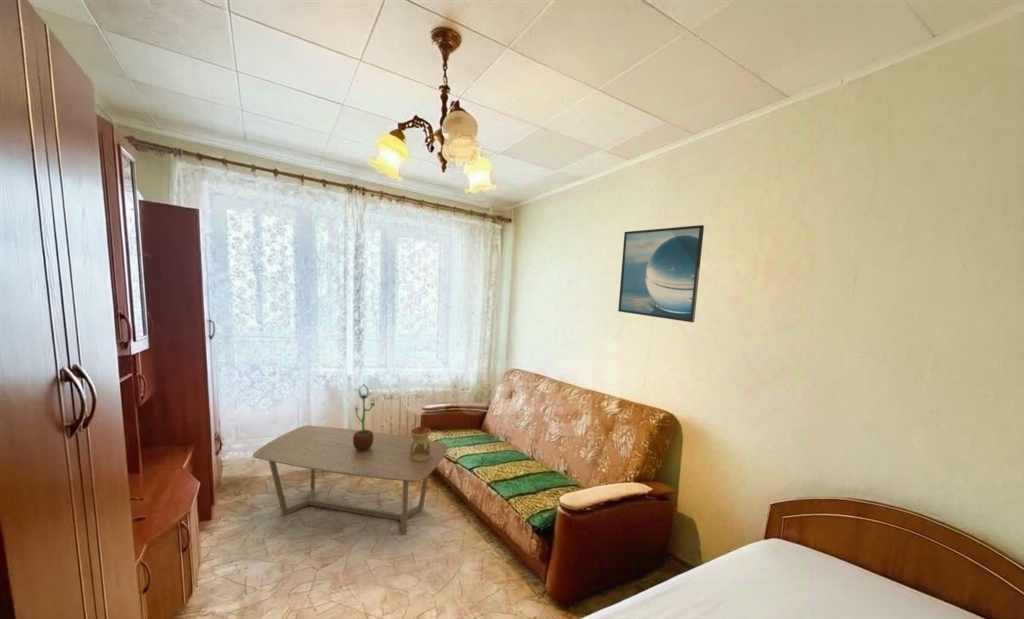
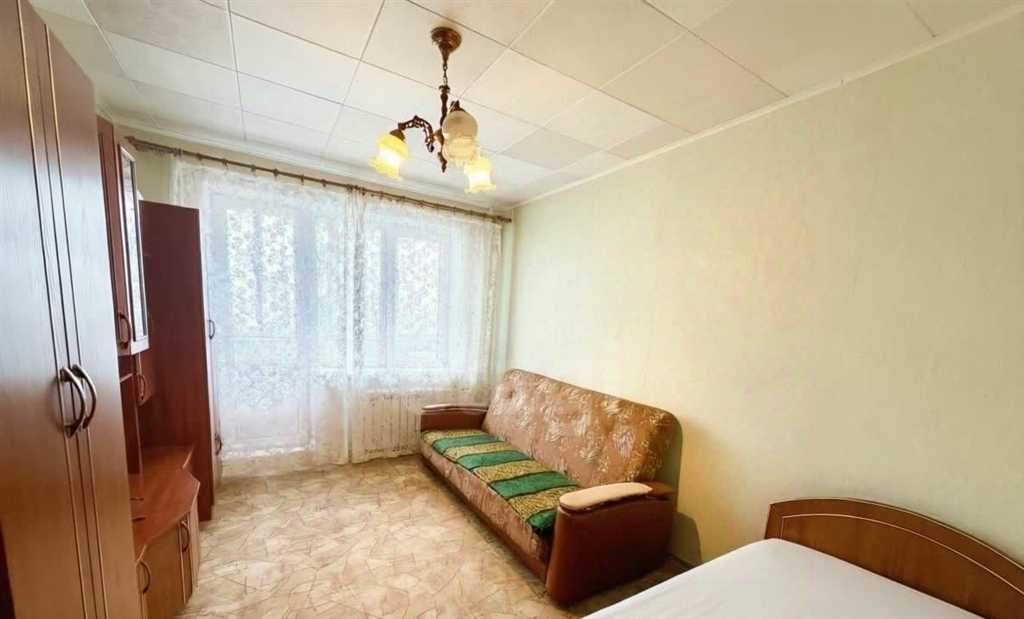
- oil burner [410,426,432,462]
- coffee table [252,424,449,536]
- potted flower [353,383,376,451]
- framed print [617,224,705,323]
